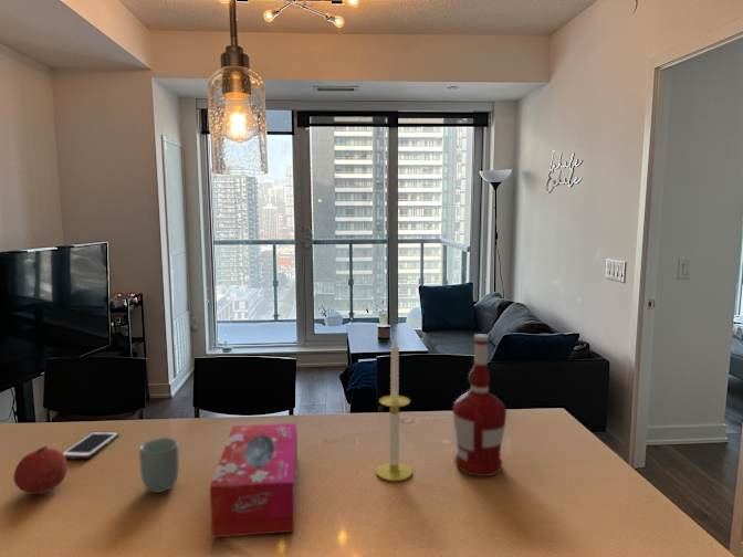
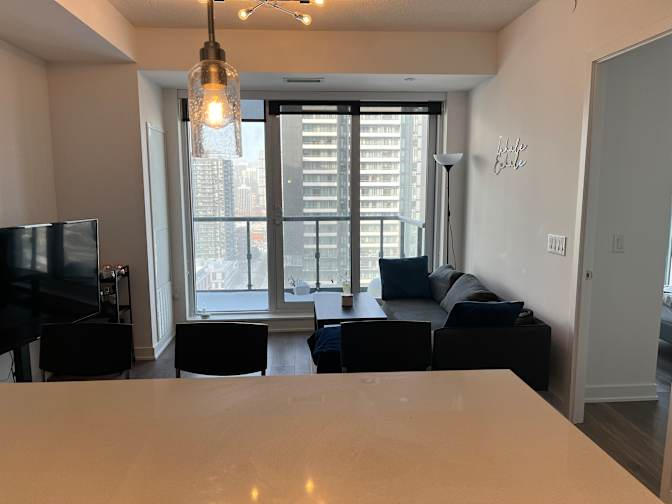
- tissue box [209,422,299,538]
- alcohol [451,333,507,477]
- cell phone [62,431,121,460]
- fruit [12,445,69,495]
- candle [375,339,414,482]
- cup [138,437,180,494]
